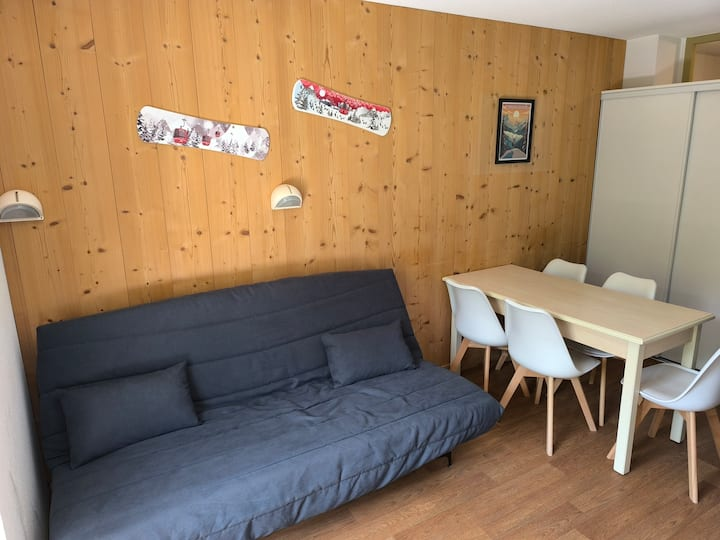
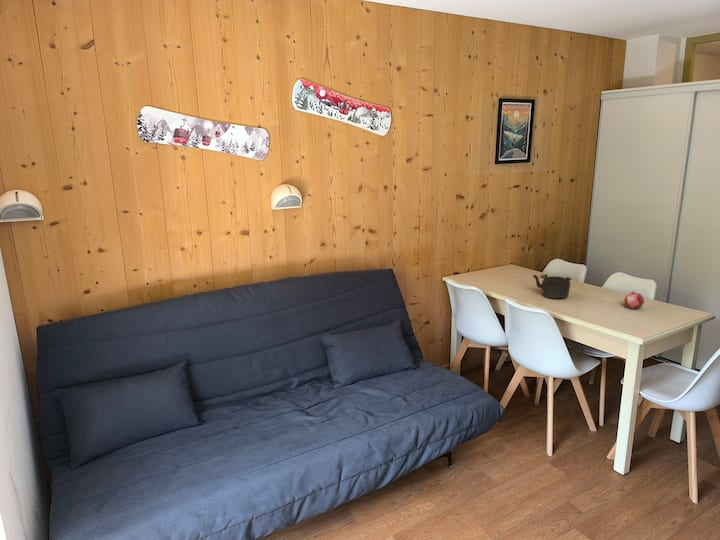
+ teapot [532,273,572,299]
+ fruit [623,289,645,309]
